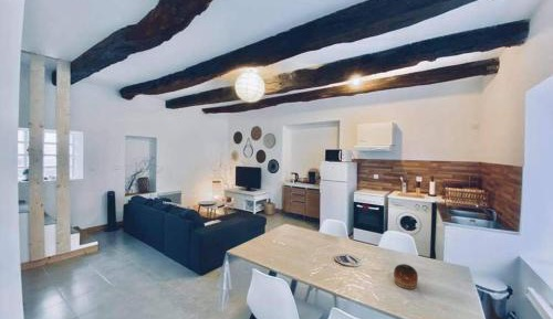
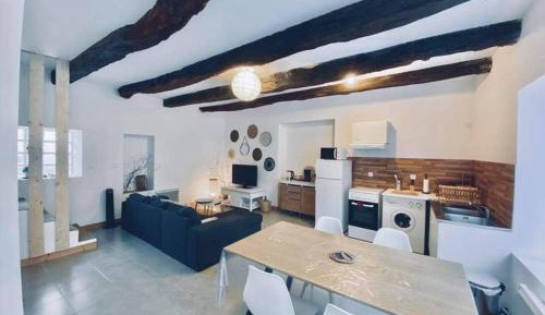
- bowl [393,263,419,290]
